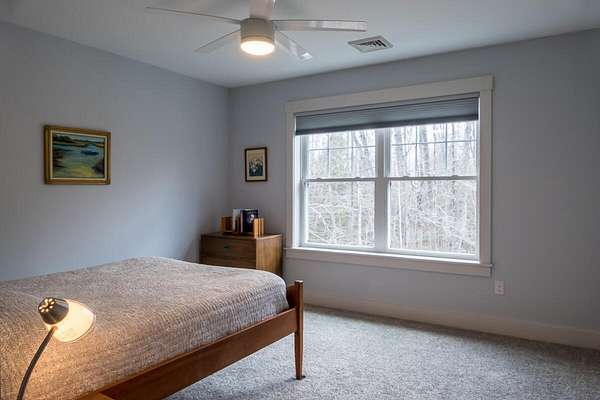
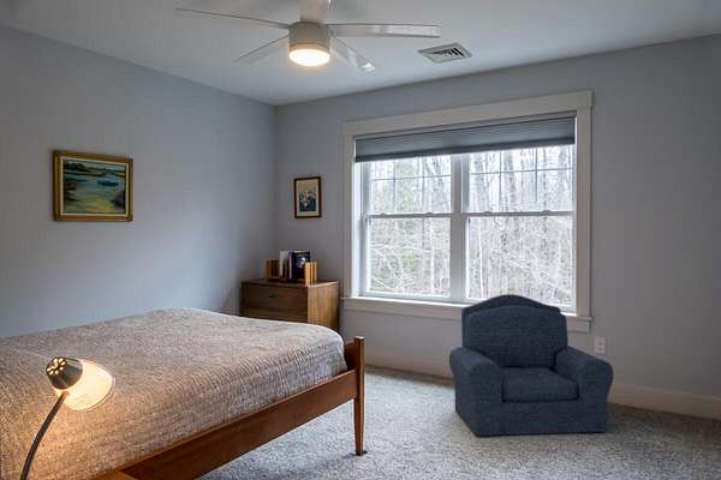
+ armchair [448,293,614,437]
